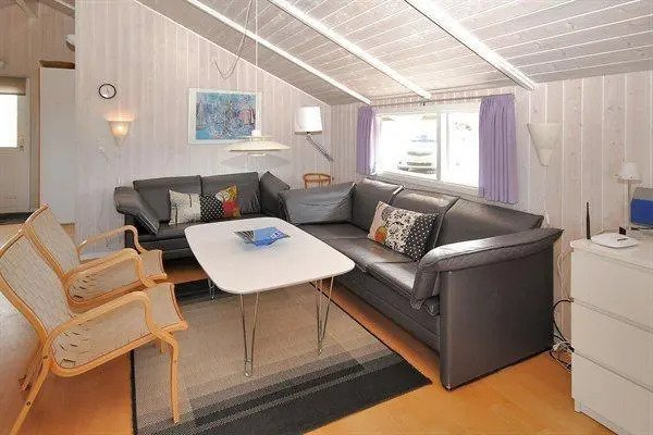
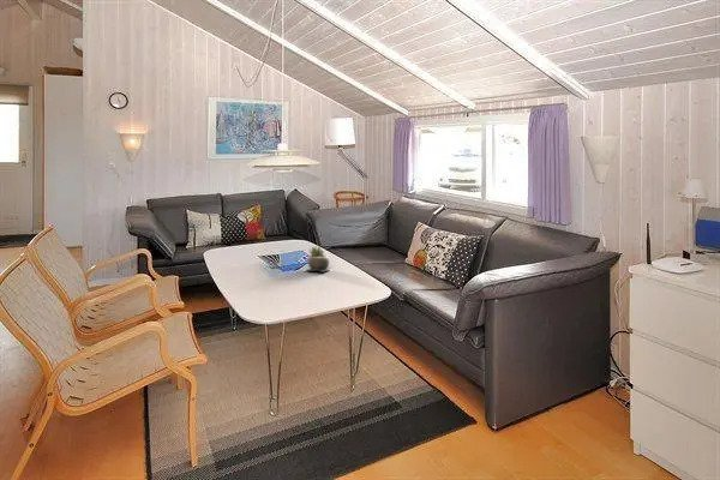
+ succulent plant [307,246,330,272]
